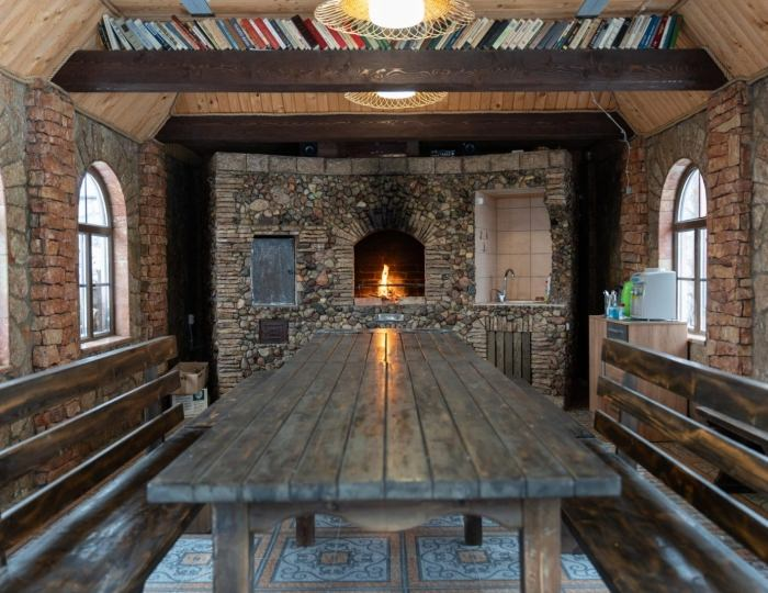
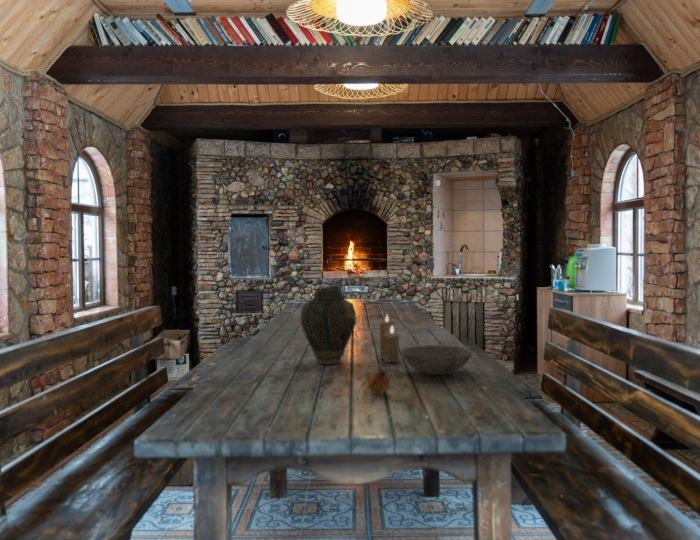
+ vase [299,285,358,365]
+ fruit [368,369,392,395]
+ bowl [400,344,474,376]
+ candle [379,314,400,363]
